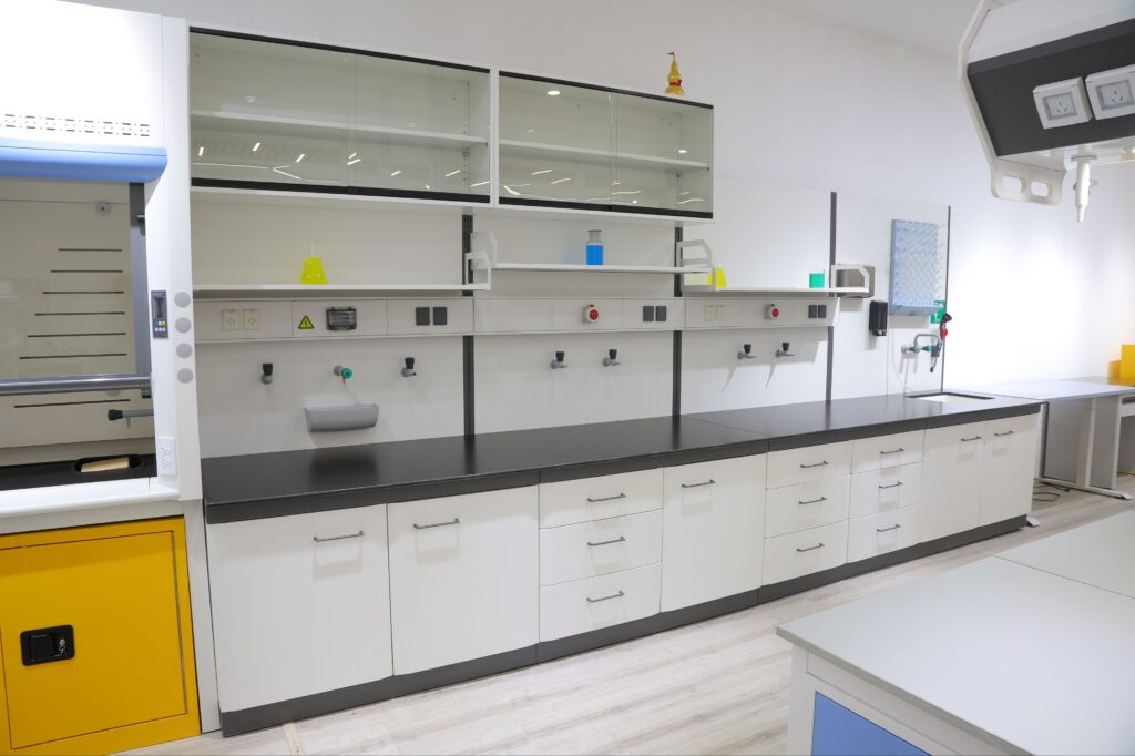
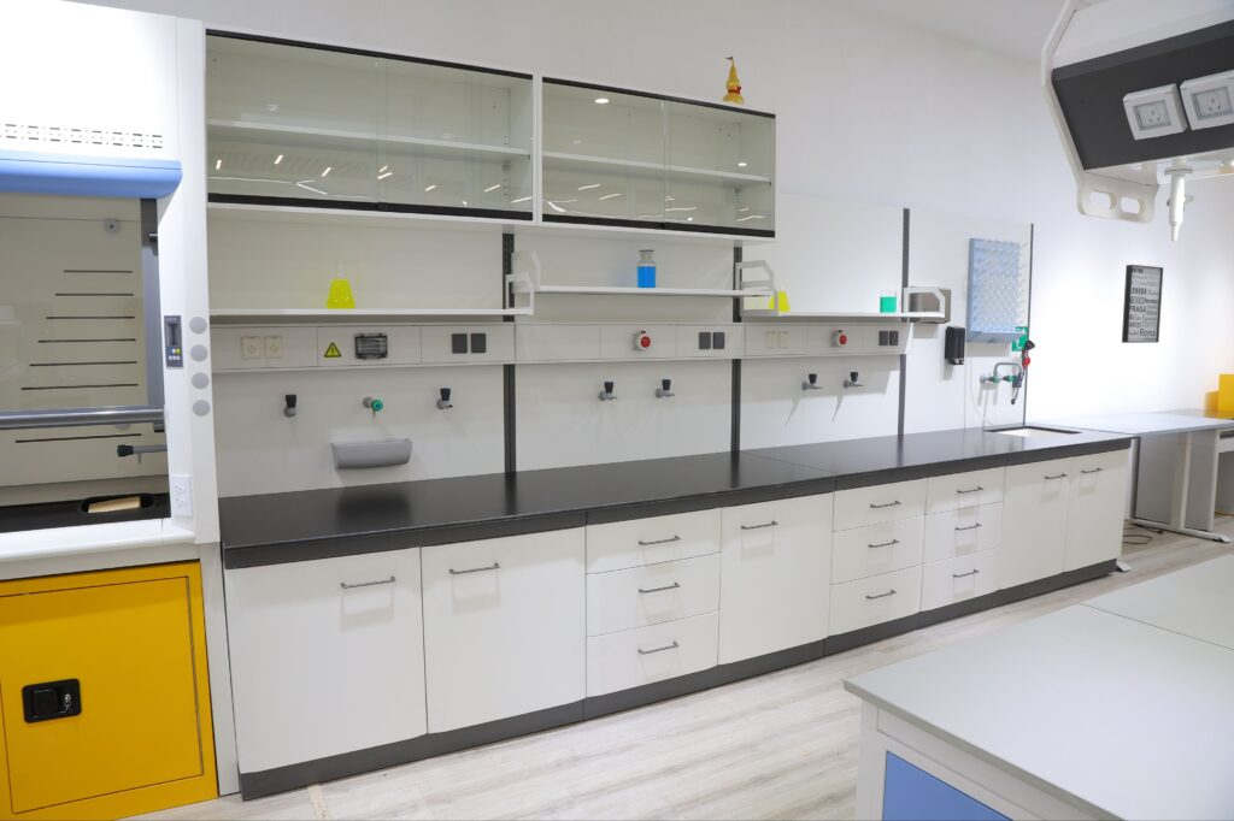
+ wall art [1121,264,1164,344]
